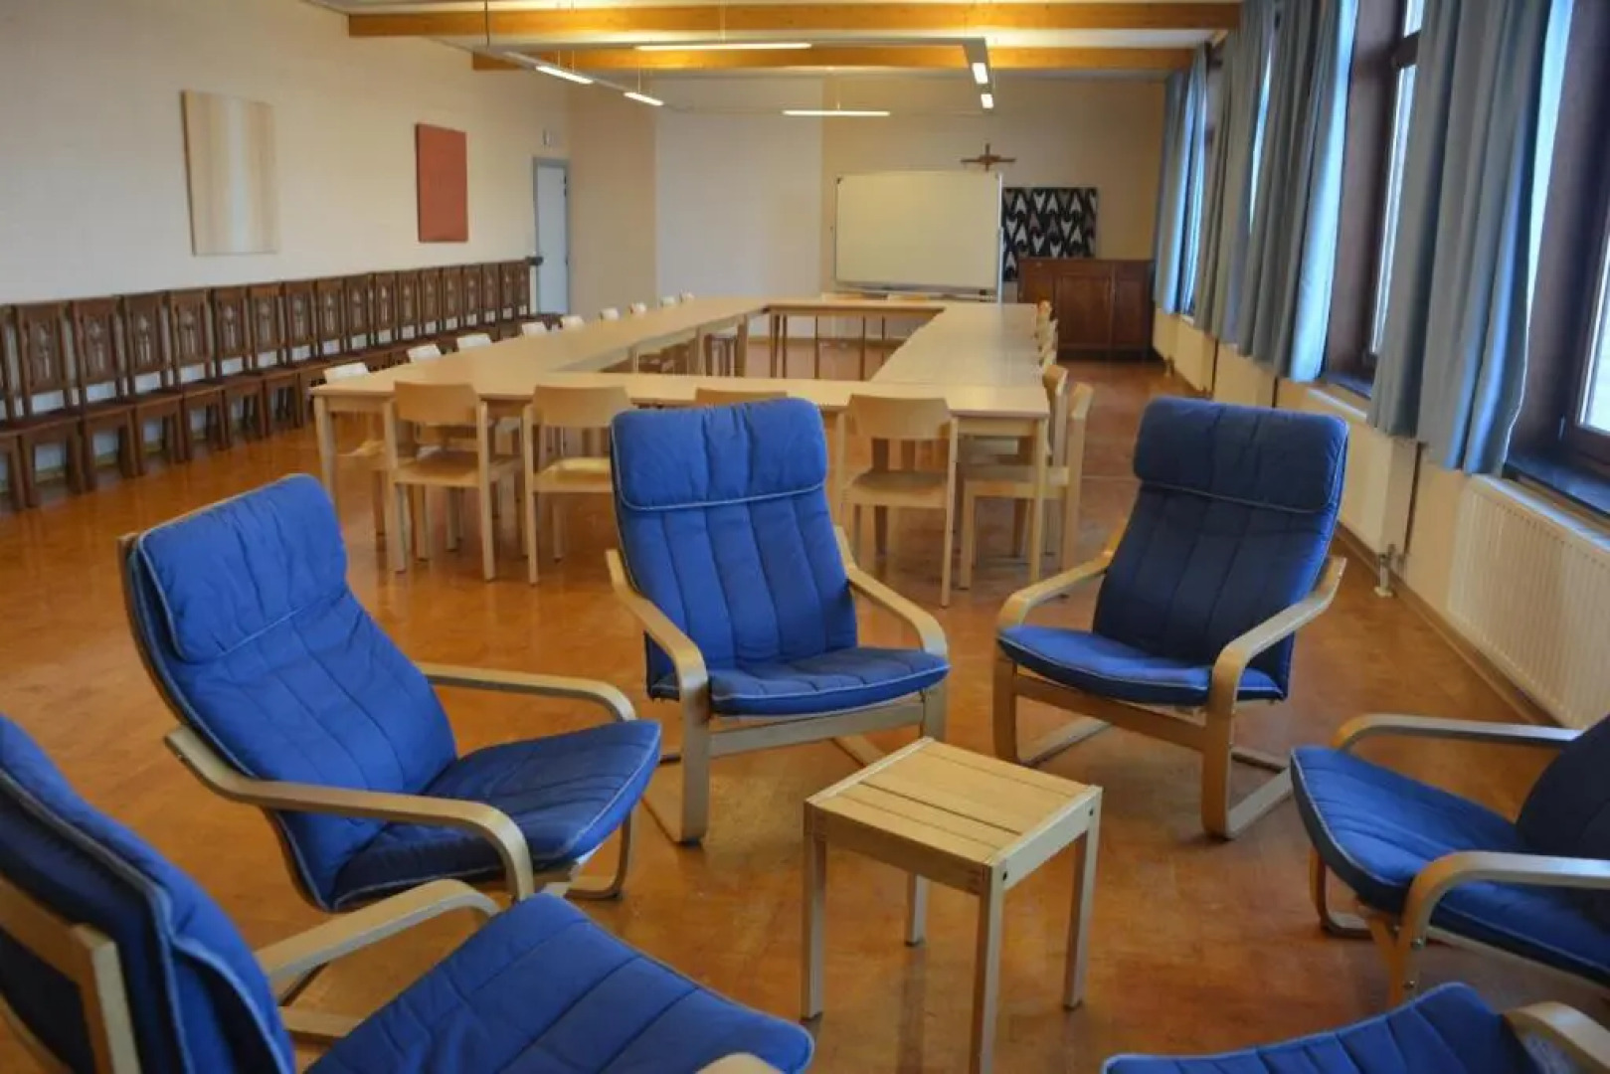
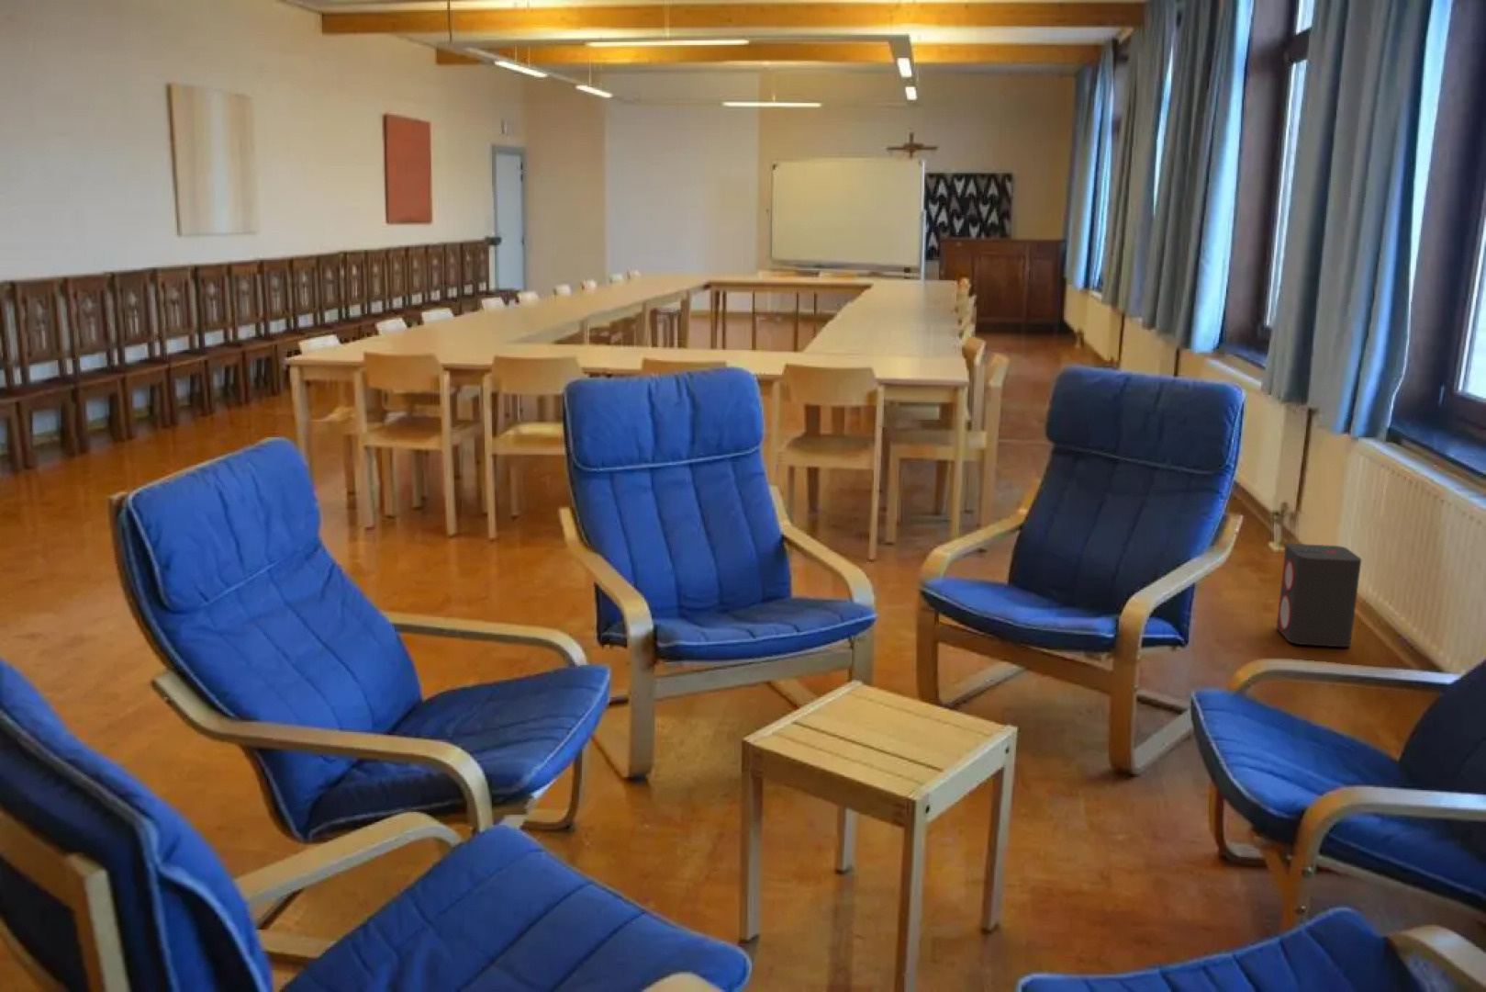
+ speaker [1276,542,1362,648]
